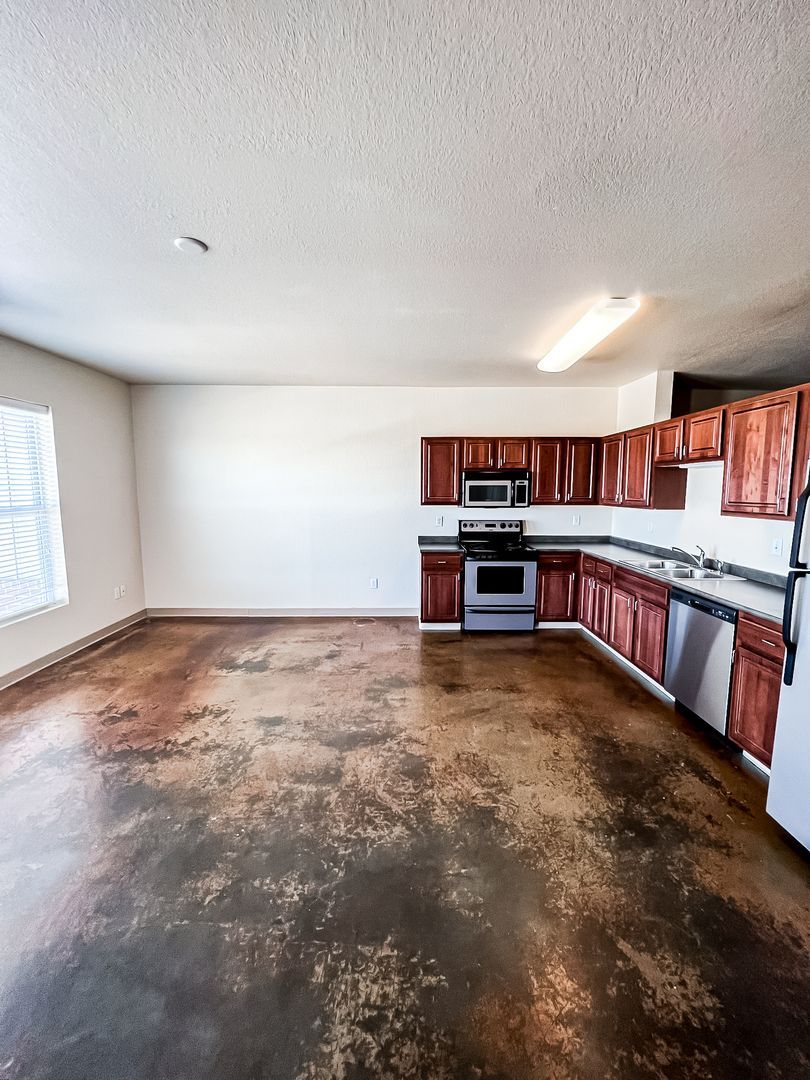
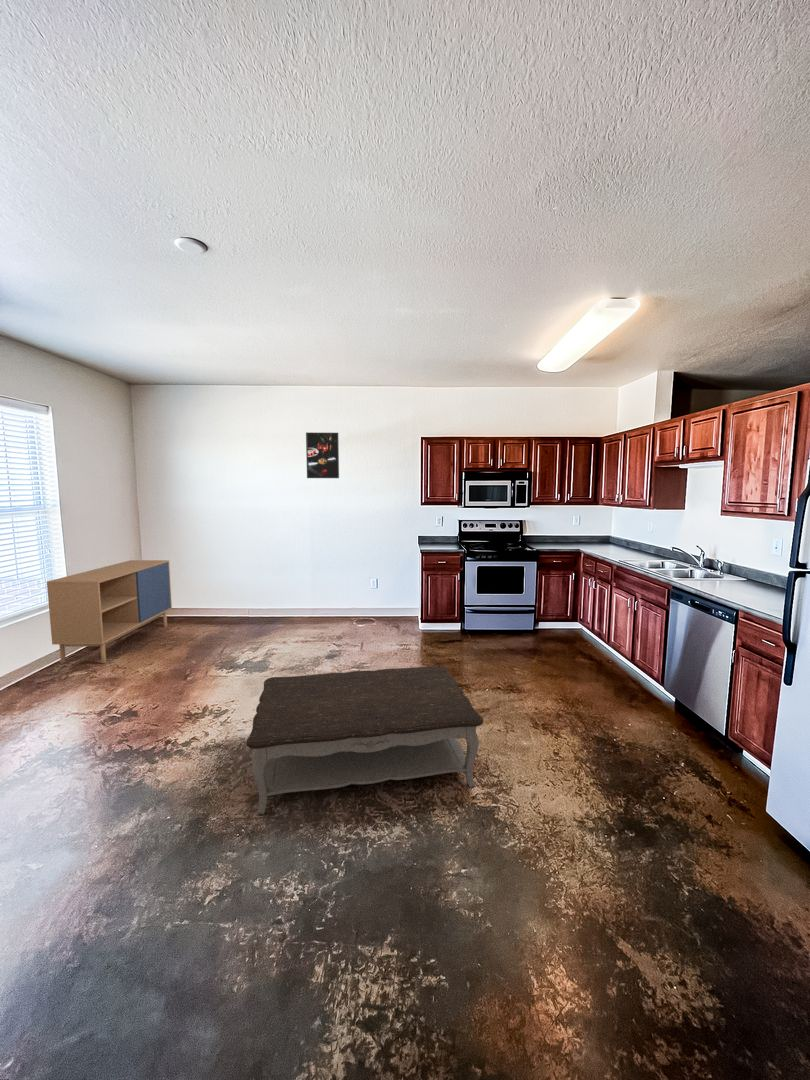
+ storage cabinet [46,559,173,664]
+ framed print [305,432,340,479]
+ coffee table [245,664,484,816]
